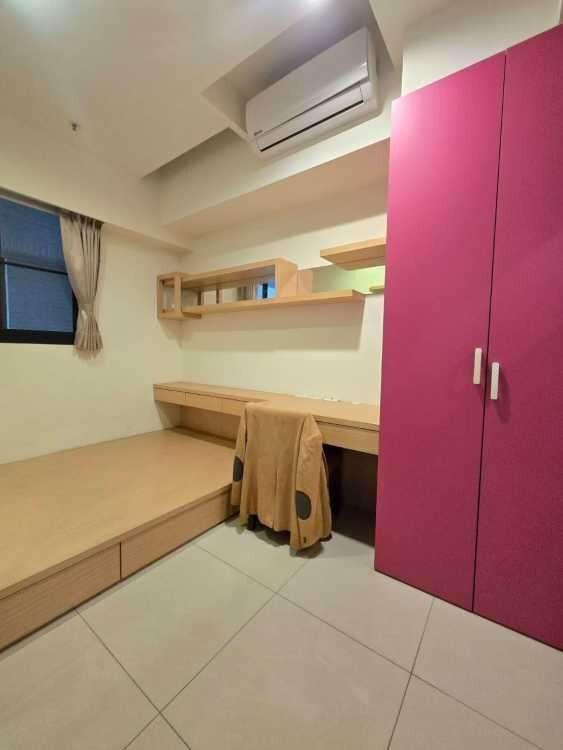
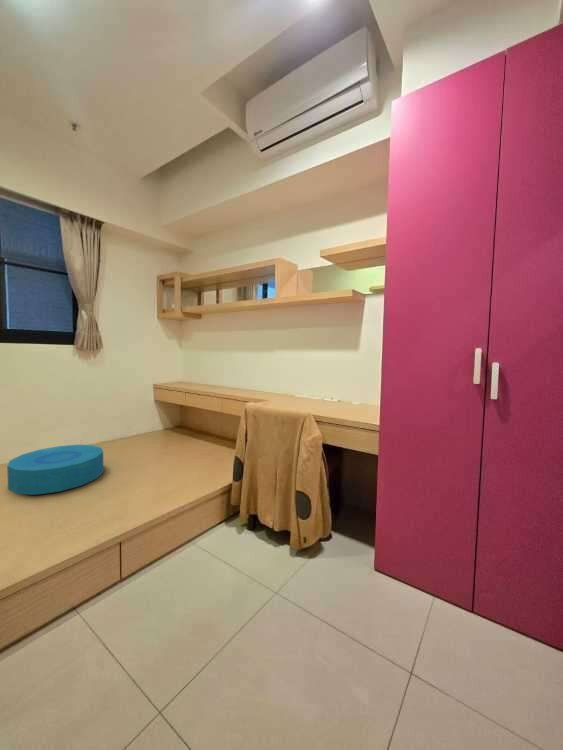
+ cushion [6,444,105,496]
